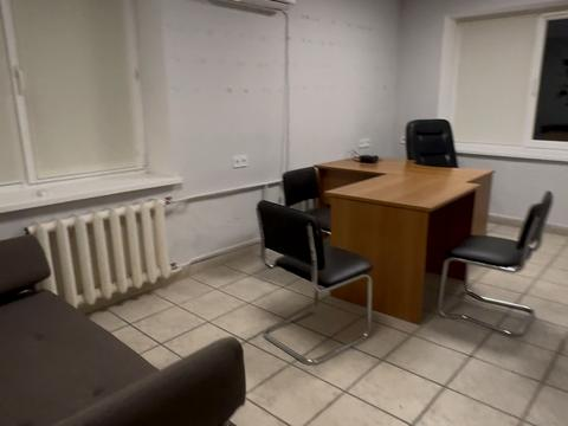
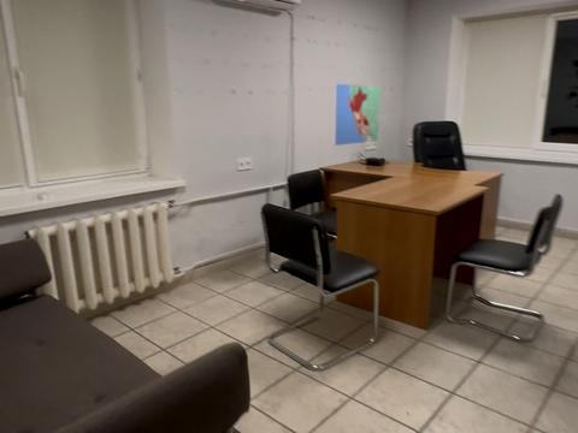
+ map [334,83,382,147]
